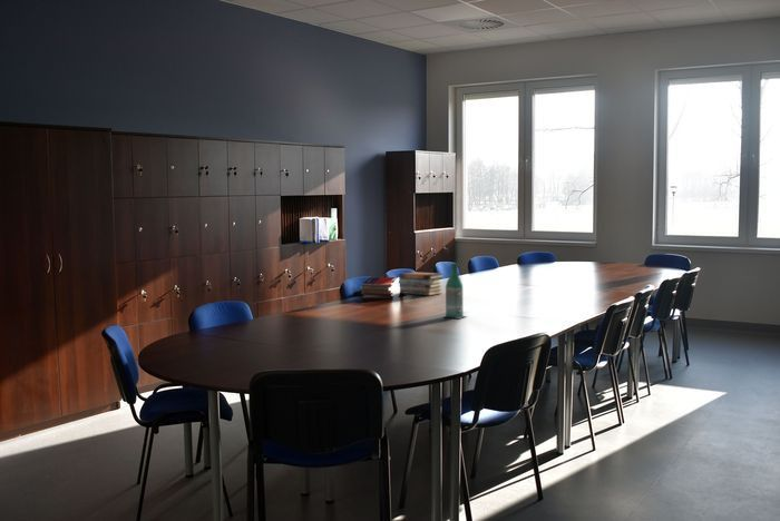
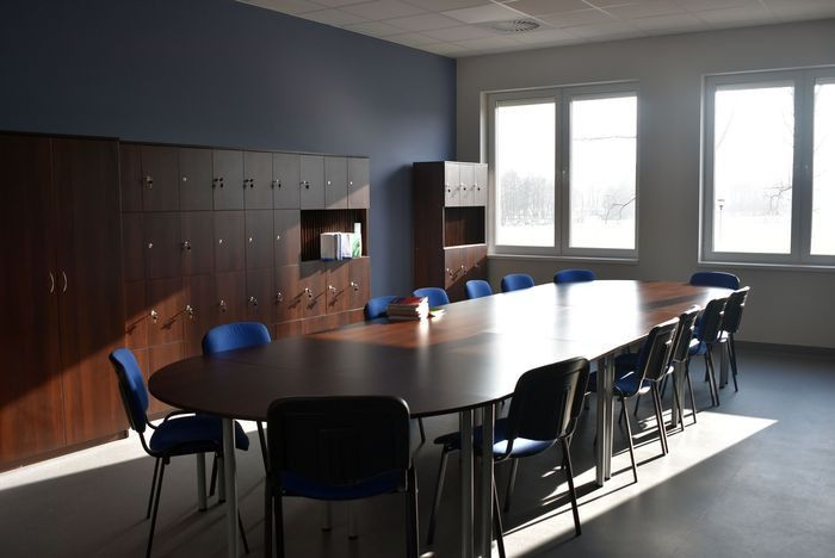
- bottle [442,262,467,320]
- book stack [398,271,443,296]
